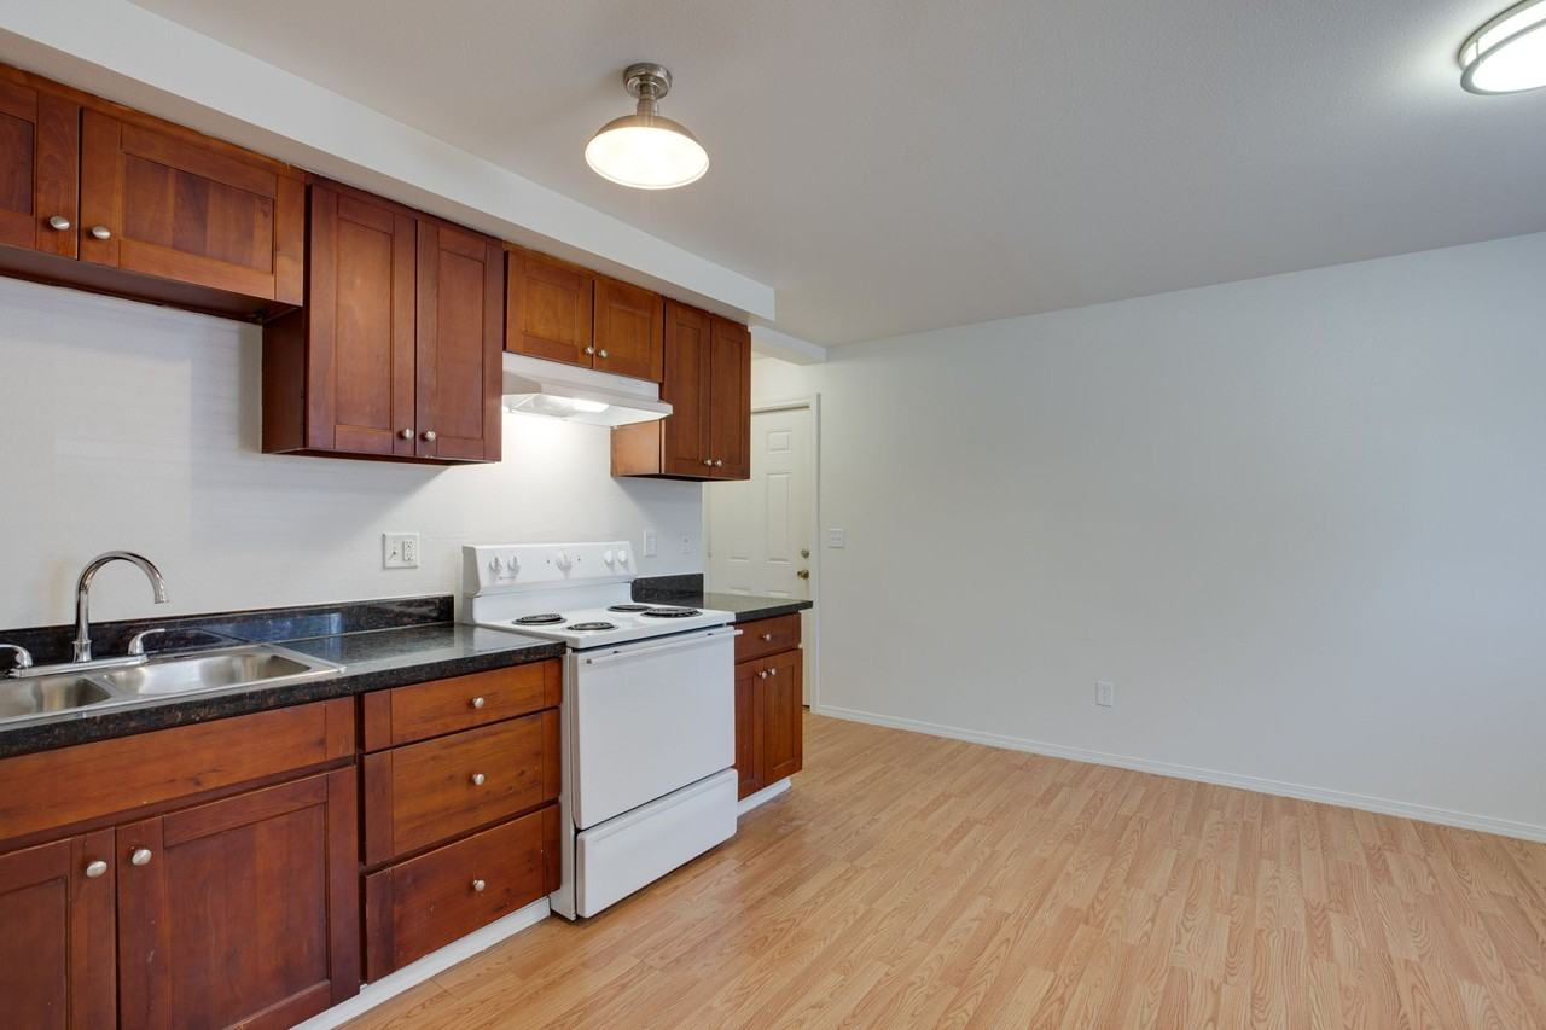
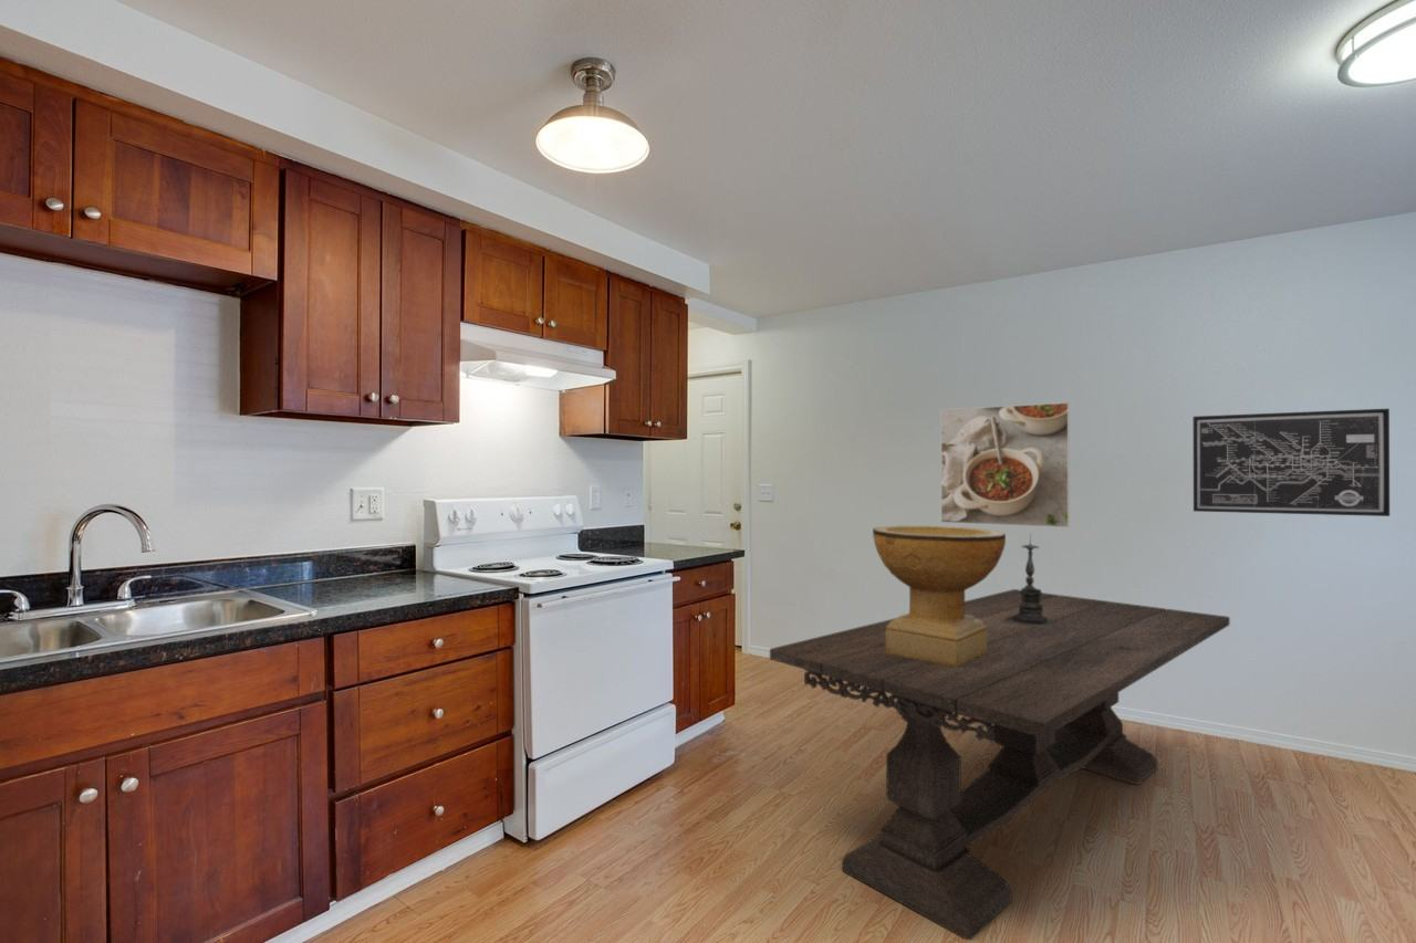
+ dining table [769,588,1231,940]
+ wall art [1193,408,1391,517]
+ decorative bowl [872,525,1007,667]
+ candle holder [1002,532,1058,628]
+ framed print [940,401,1071,528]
